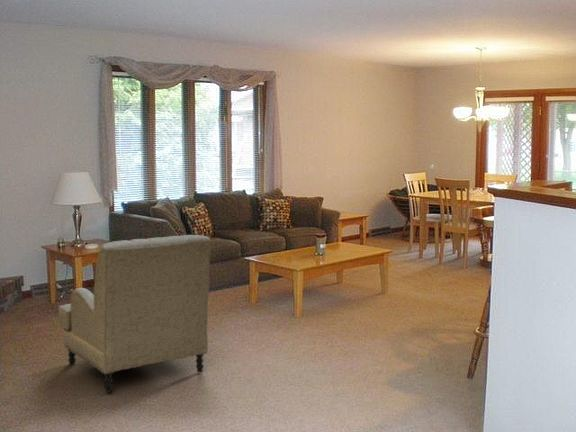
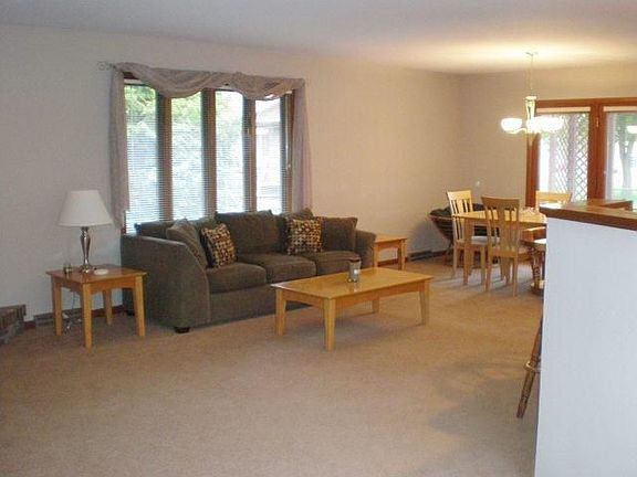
- armchair [58,234,212,394]
